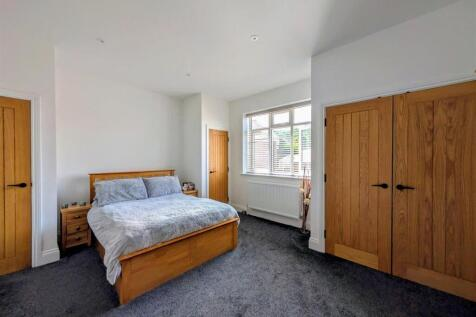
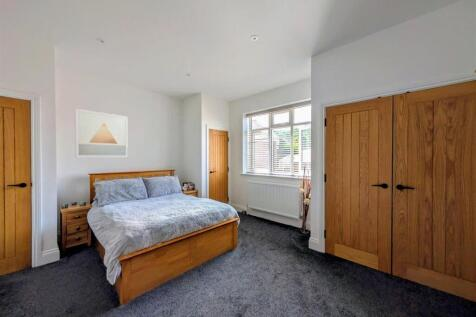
+ wall art [74,108,129,158]
